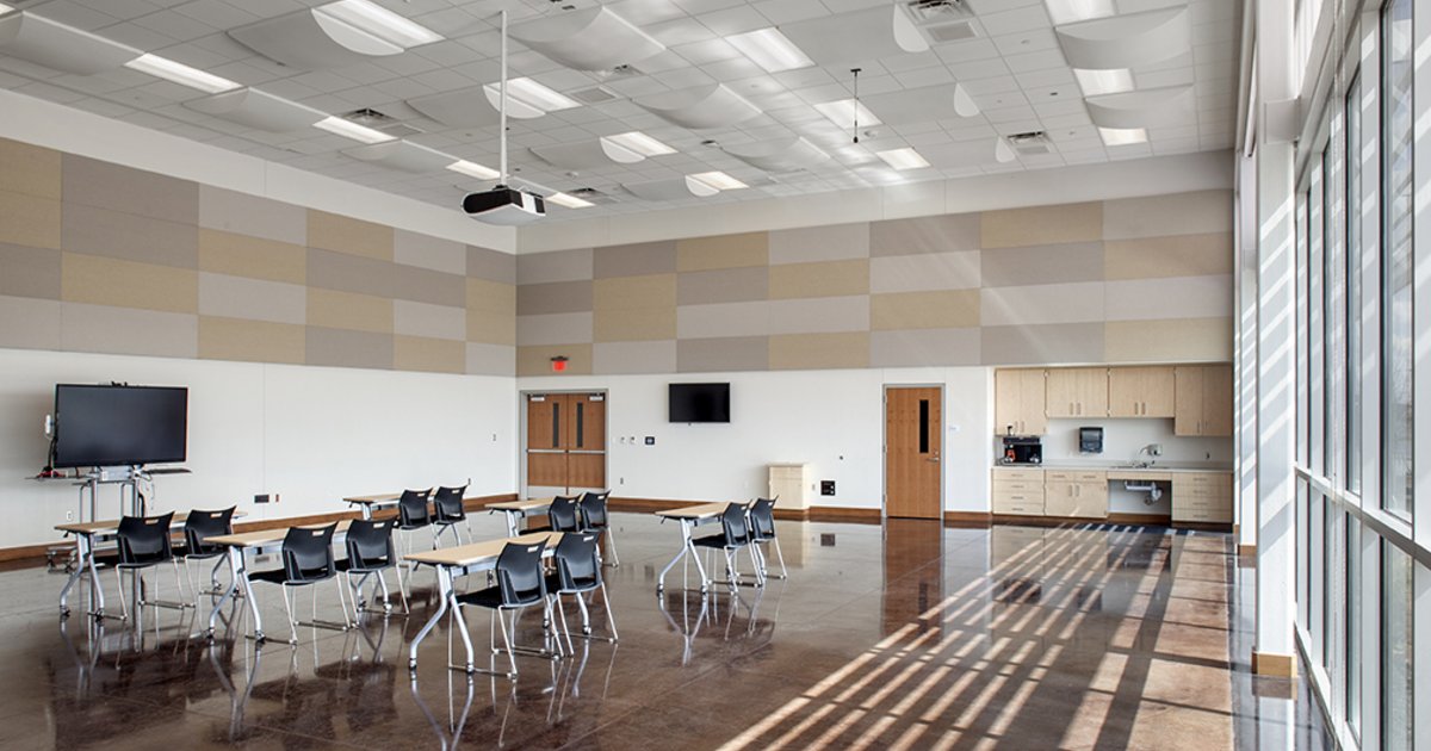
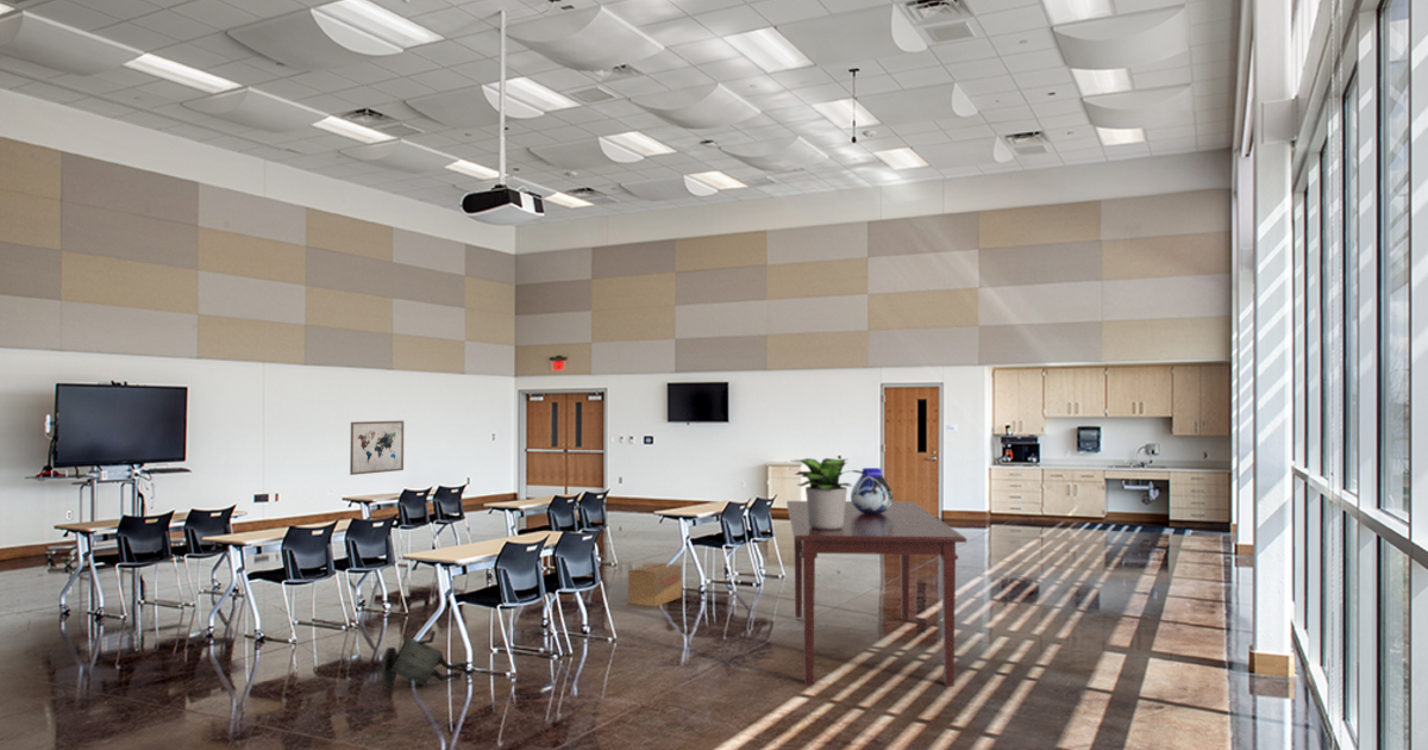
+ cardboard box [627,562,683,607]
+ wall art [349,419,405,476]
+ toy figure [381,630,469,688]
+ dining table [785,500,967,688]
+ vase [850,467,895,514]
+ potted plant [791,457,865,530]
